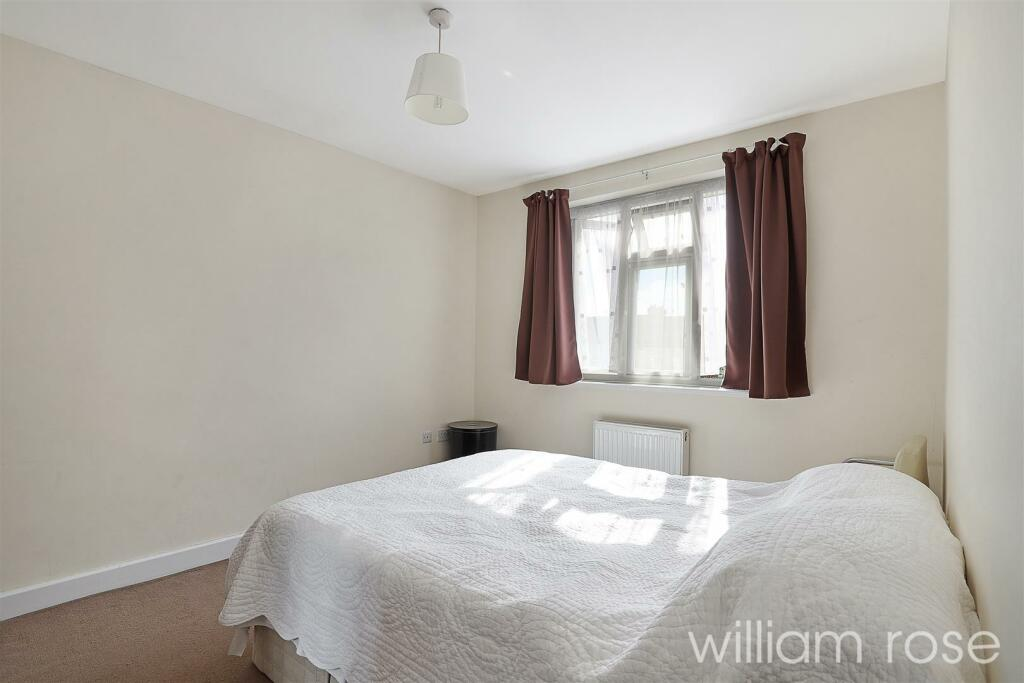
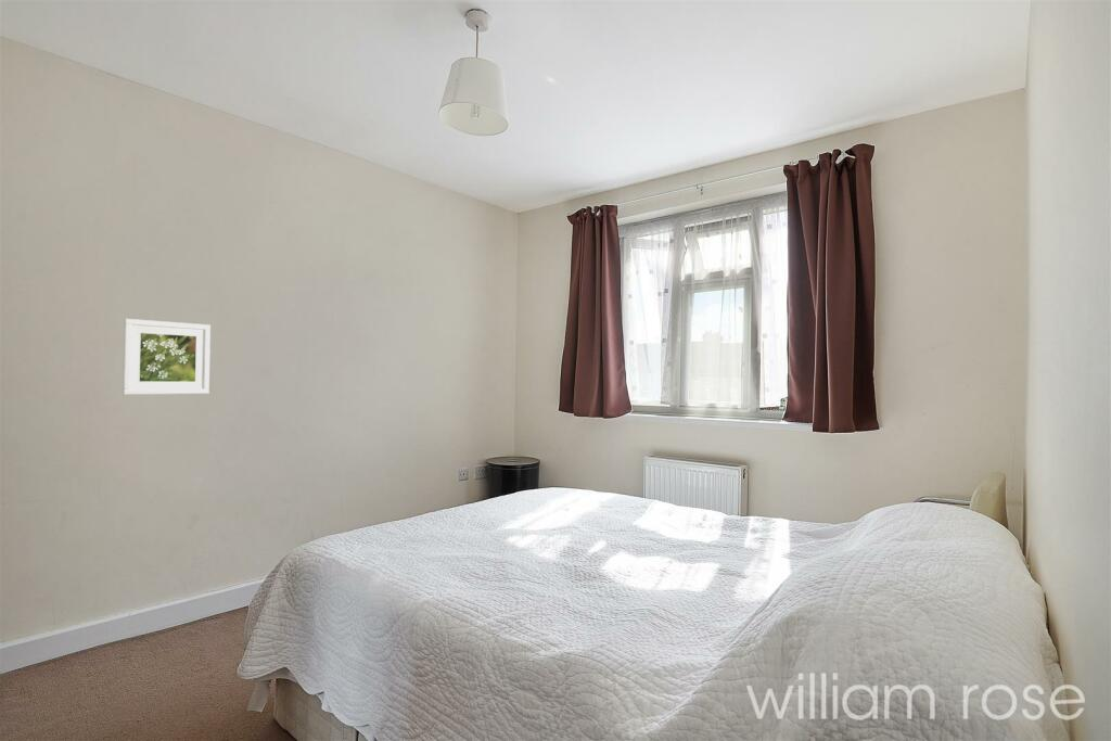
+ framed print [122,318,212,396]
